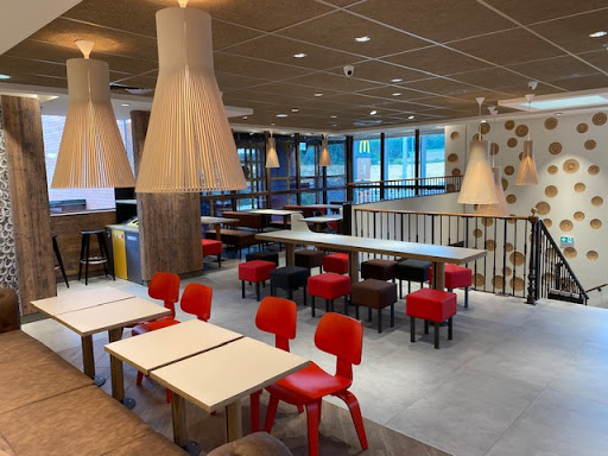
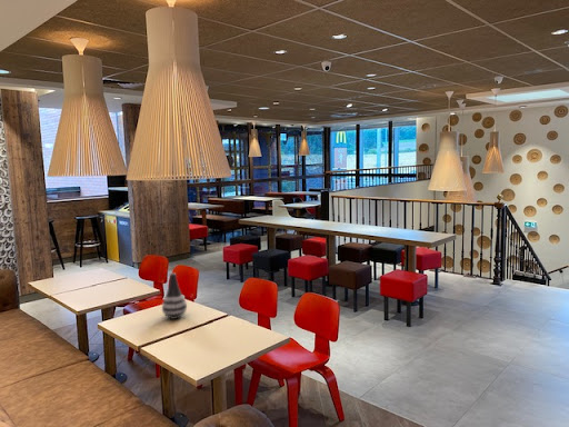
+ vase [161,271,188,320]
